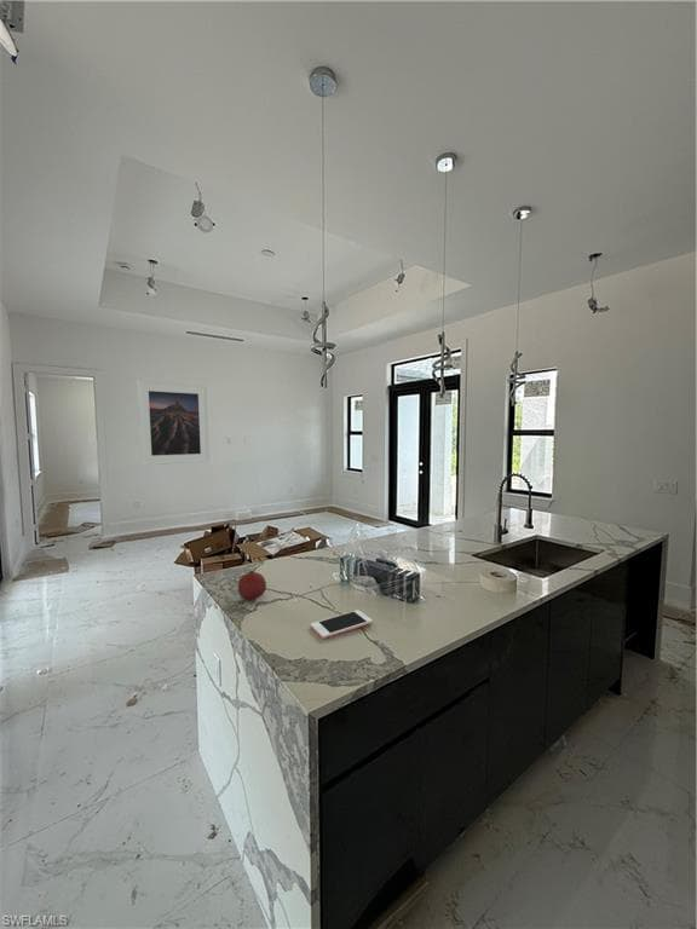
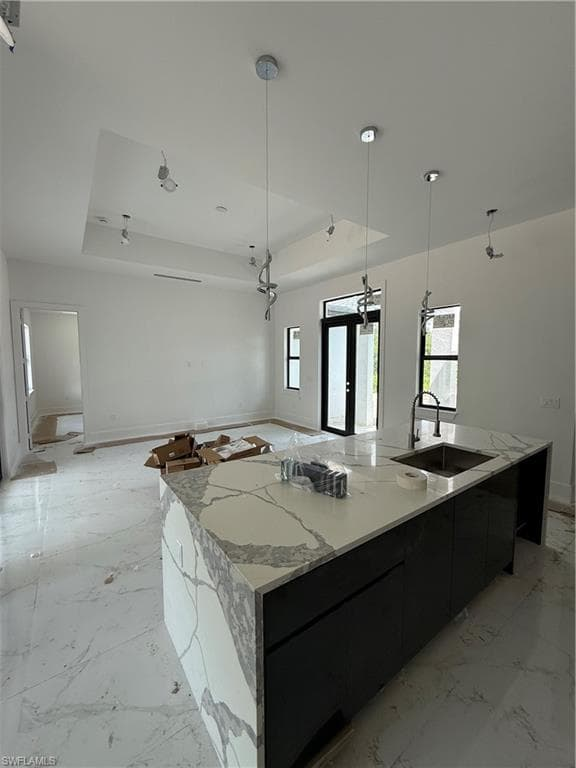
- fruit [237,570,267,601]
- cell phone [310,608,374,640]
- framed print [137,380,211,467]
